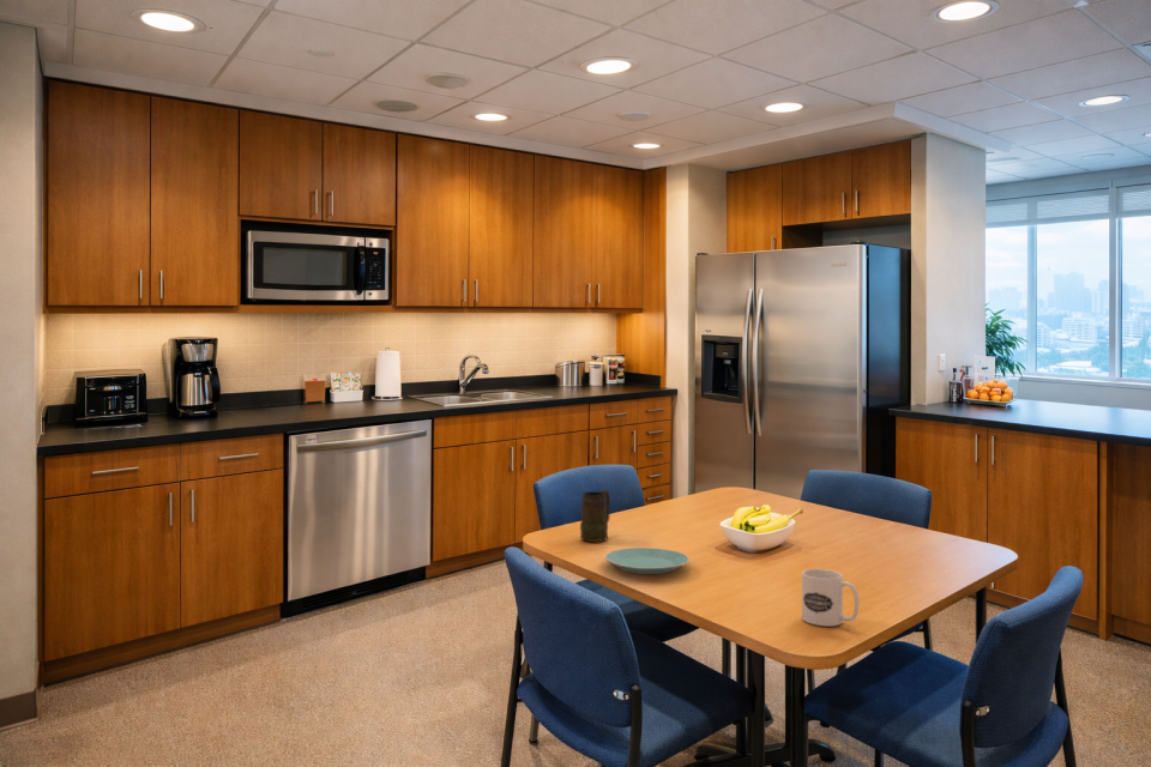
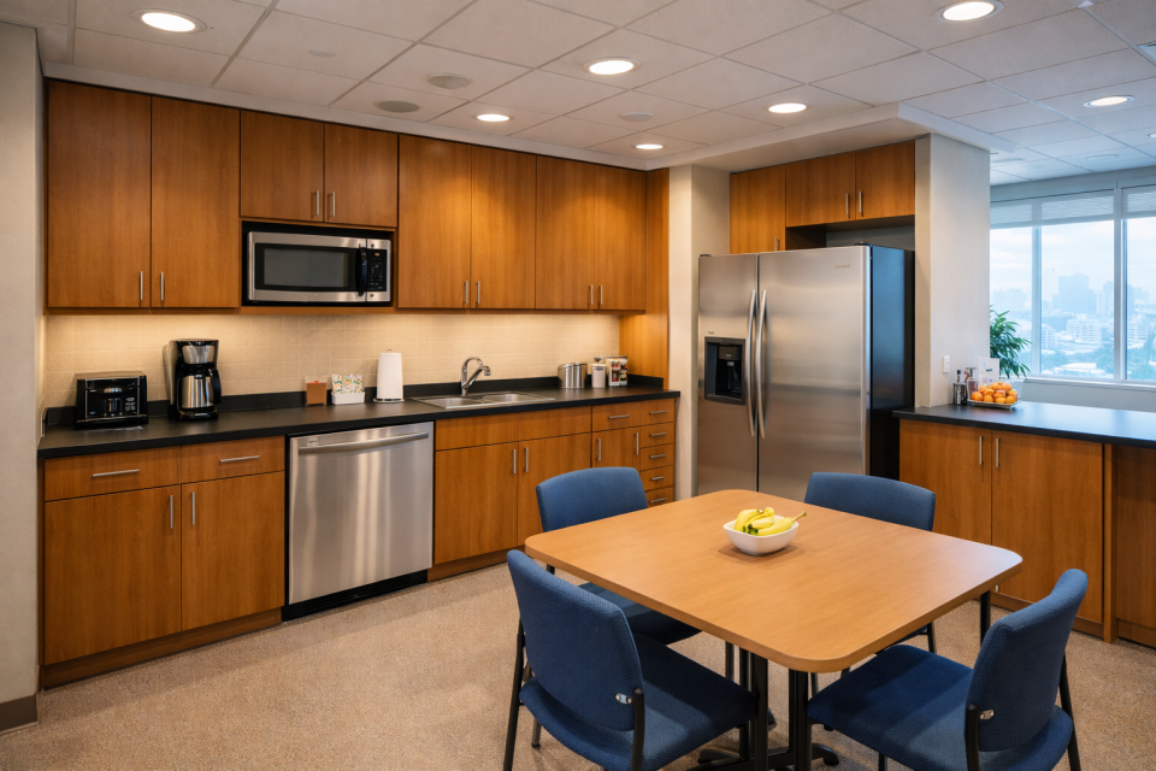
- plate [604,546,691,575]
- mug [801,568,860,627]
- mug [579,488,611,543]
